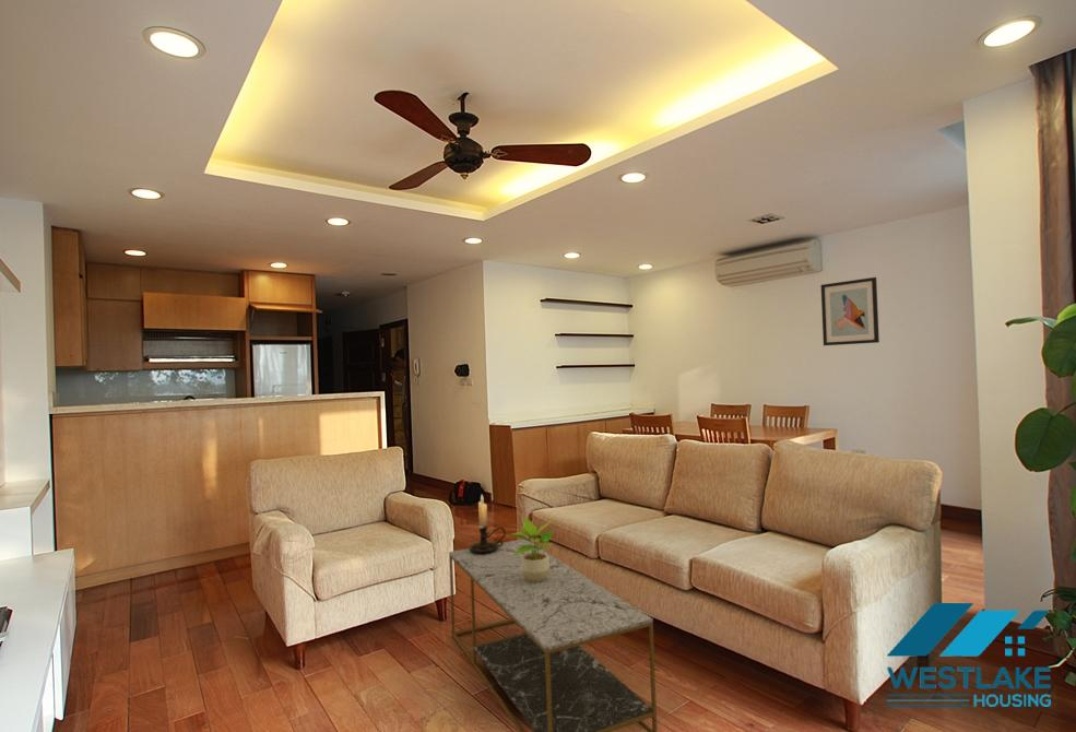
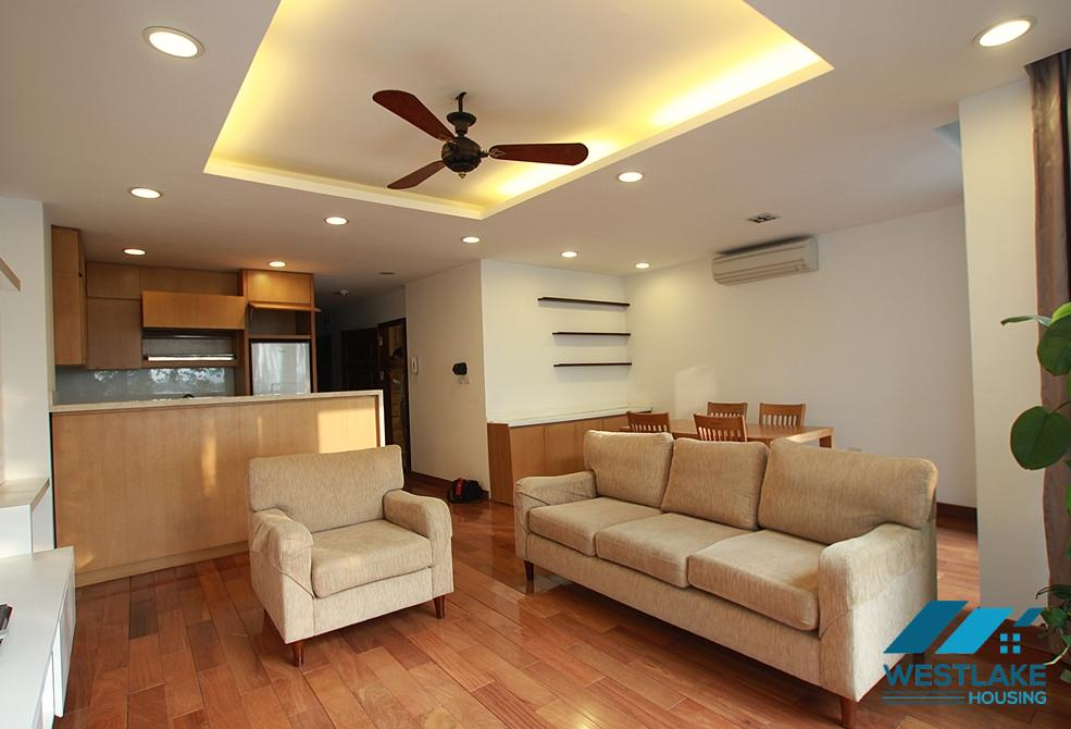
- potted plant [506,516,555,582]
- candle holder [468,494,507,555]
- wall art [820,276,880,346]
- coffee table [448,539,659,732]
